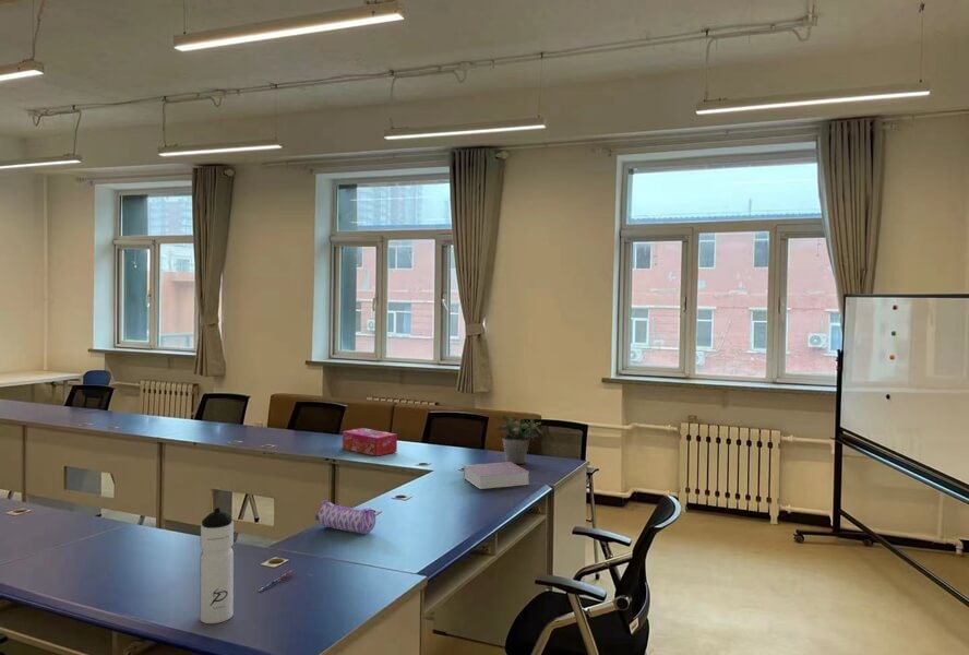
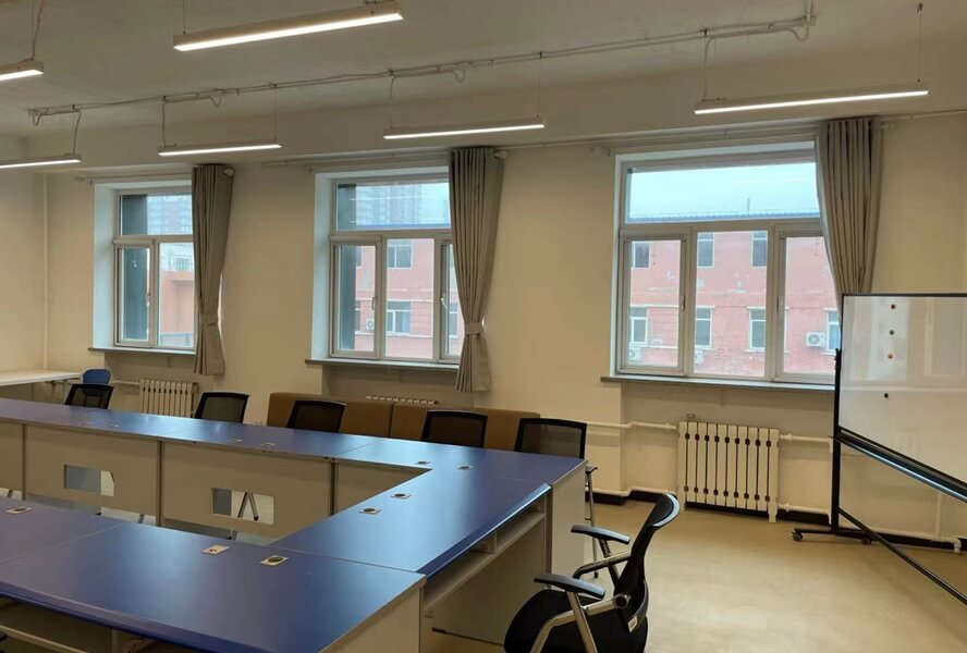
- potted plant [495,414,543,465]
- tissue box [342,427,398,457]
- book [463,462,530,490]
- water bottle [199,507,235,624]
- pen [259,570,295,593]
- pencil case [314,499,376,535]
